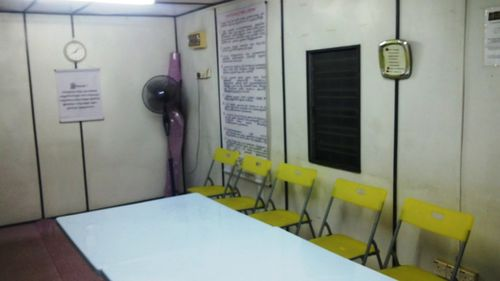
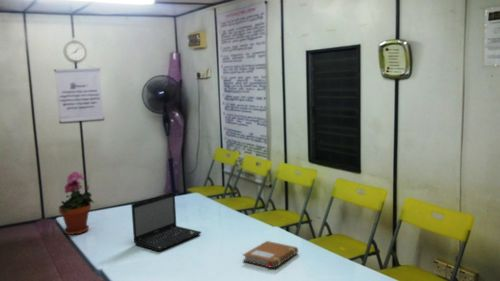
+ potted plant [58,171,95,236]
+ laptop [130,191,202,252]
+ notebook [242,240,299,269]
